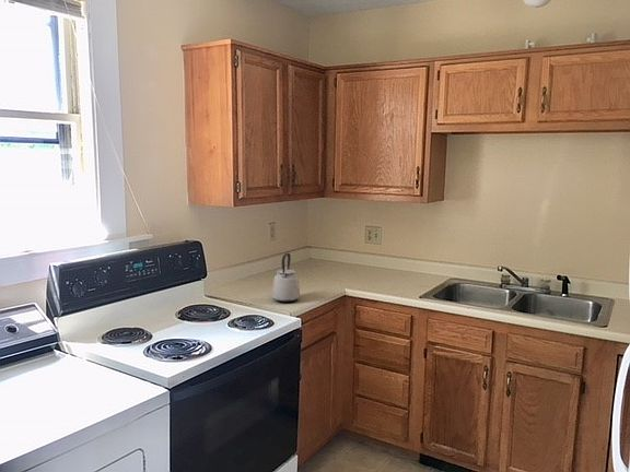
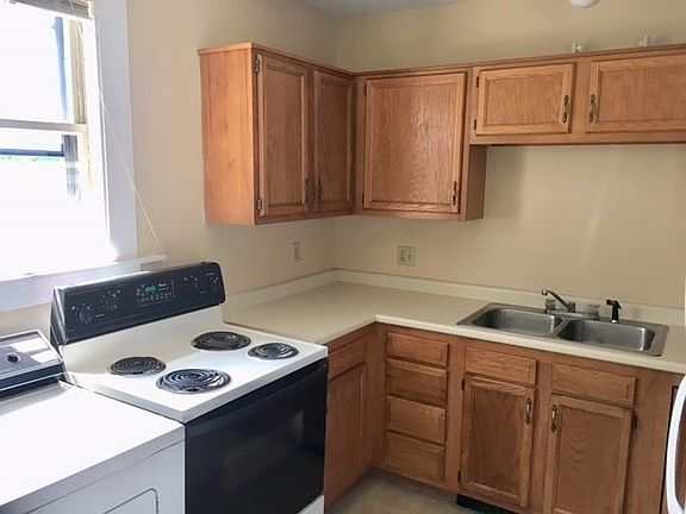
- kettle [271,252,301,304]
